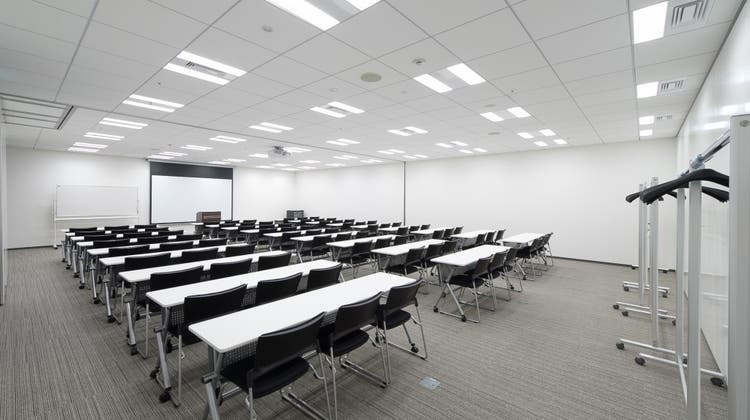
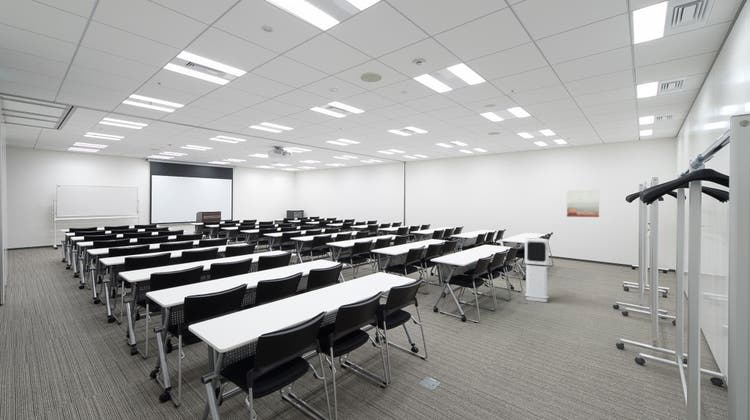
+ wall art [566,188,600,218]
+ air purifier [524,237,550,303]
